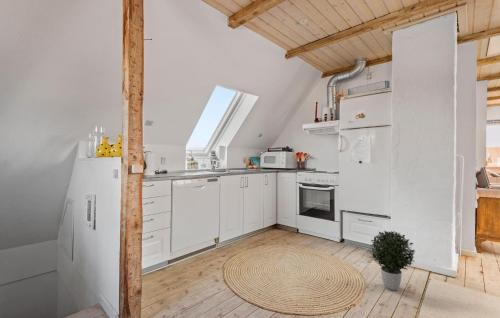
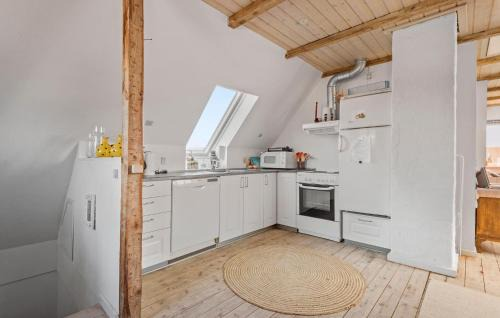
- potted plant [368,230,417,292]
